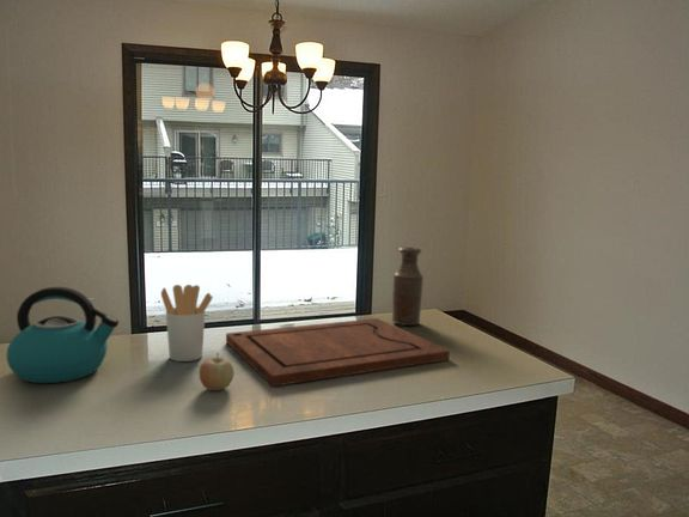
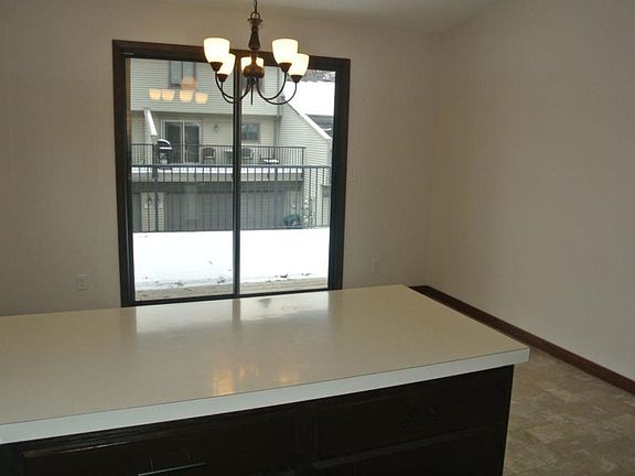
- utensil holder [160,284,214,363]
- bottle [391,247,425,327]
- cutting board [225,317,451,388]
- kettle [5,286,120,384]
- fruit [199,352,234,391]
